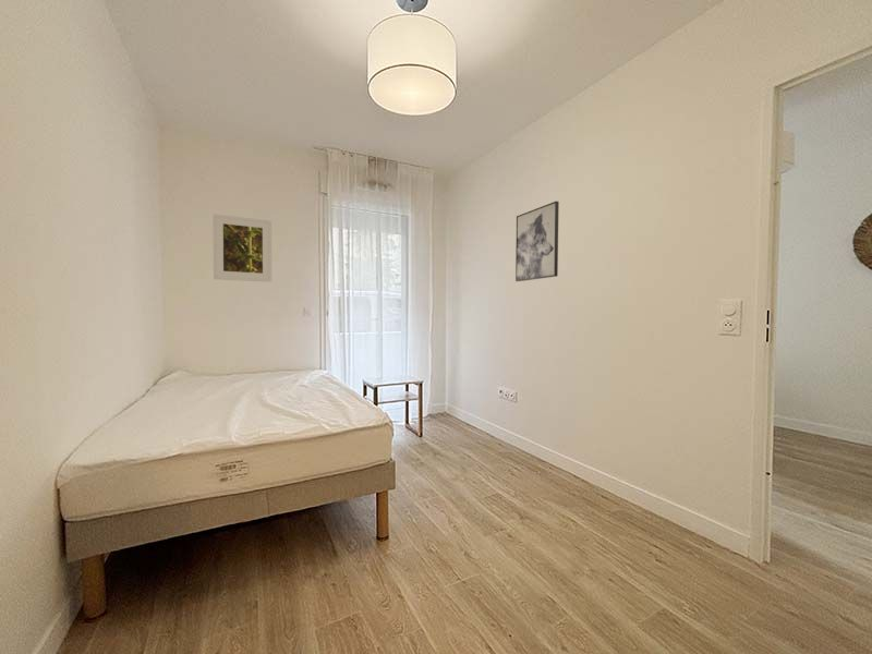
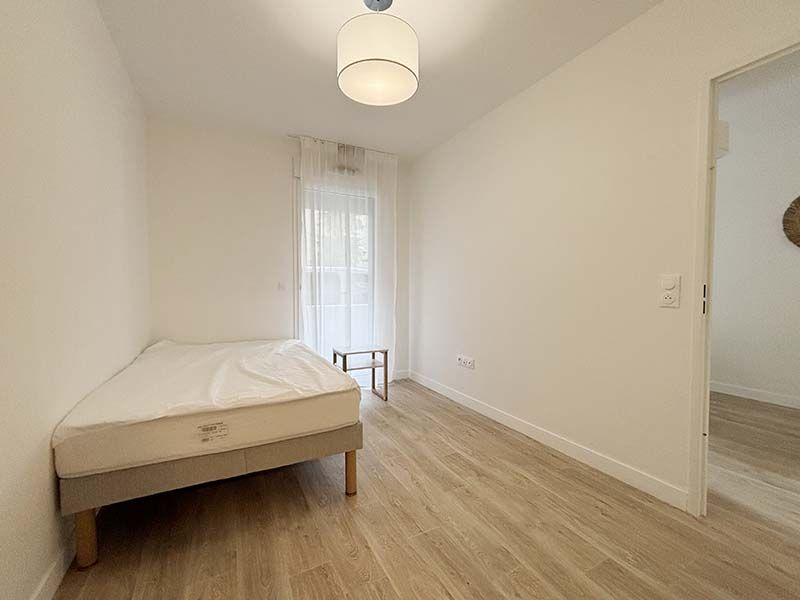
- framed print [211,213,272,283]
- wall art [514,201,560,282]
